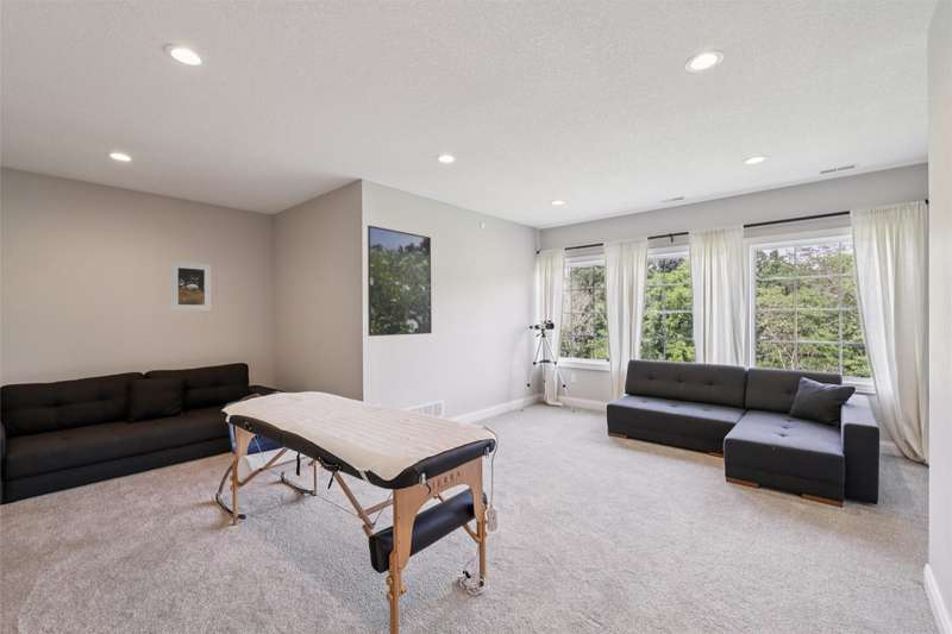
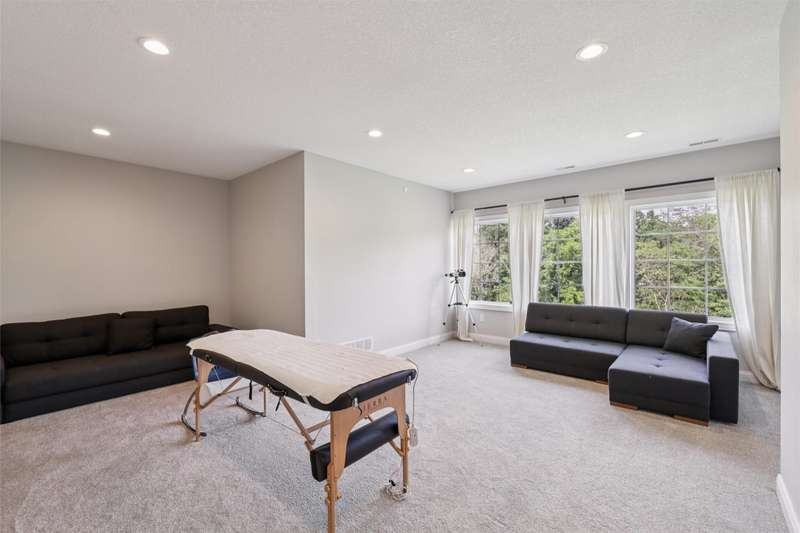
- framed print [169,260,212,312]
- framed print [367,225,433,337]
